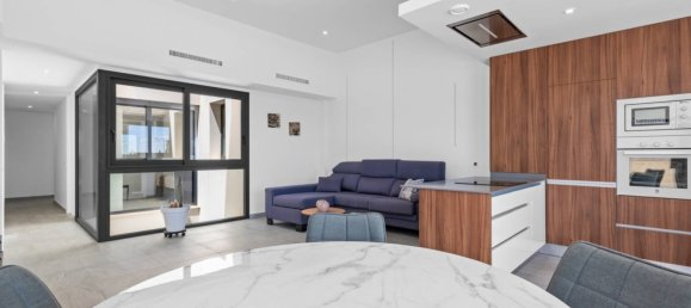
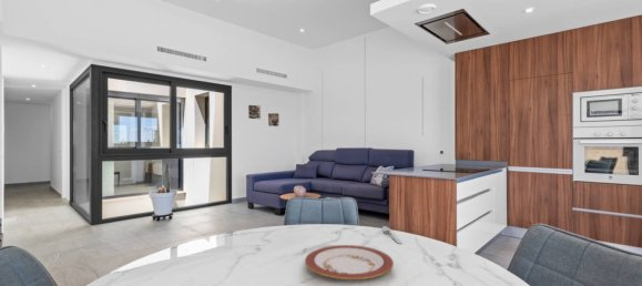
+ spoon [380,225,404,245]
+ plate [304,244,395,280]
